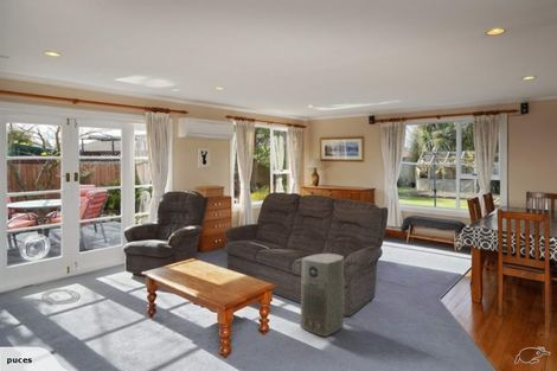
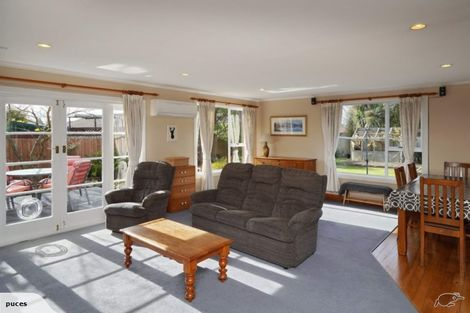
- air purifier [299,252,346,338]
